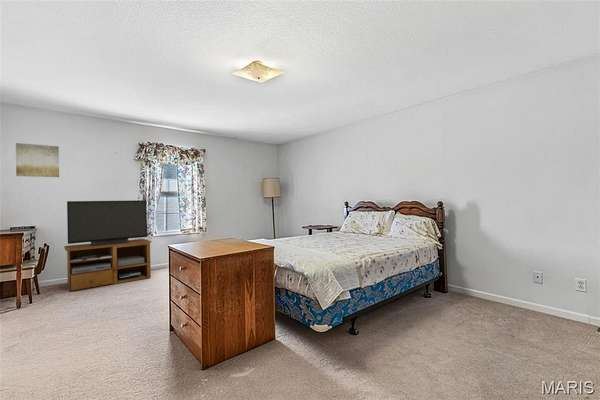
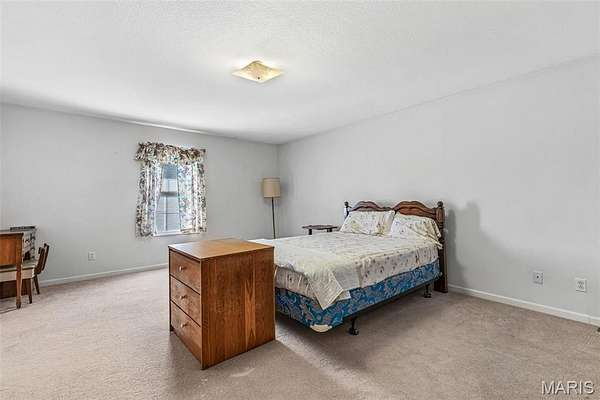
- wall art [15,142,60,178]
- tv stand [63,199,152,292]
